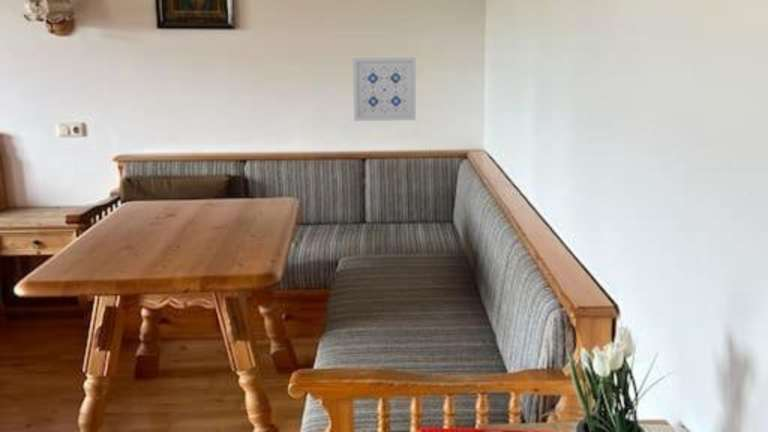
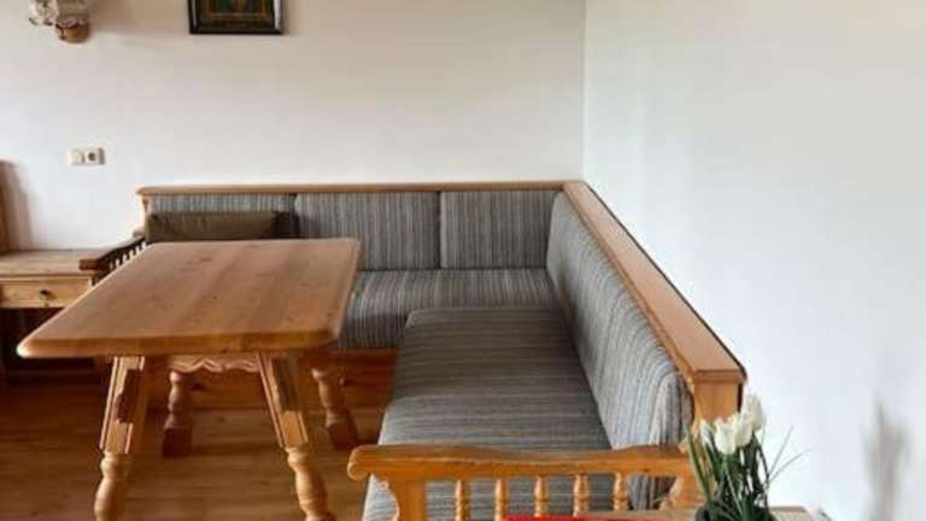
- wall art [352,56,417,122]
